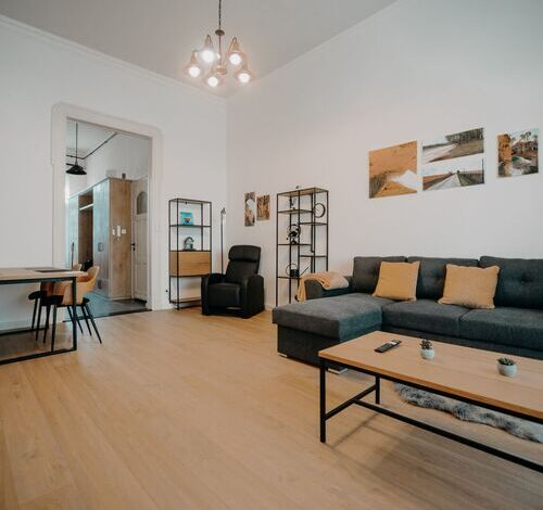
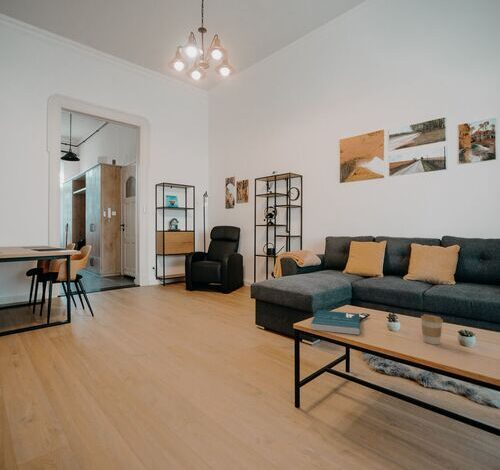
+ coffee cup [420,313,444,345]
+ book [310,309,361,336]
